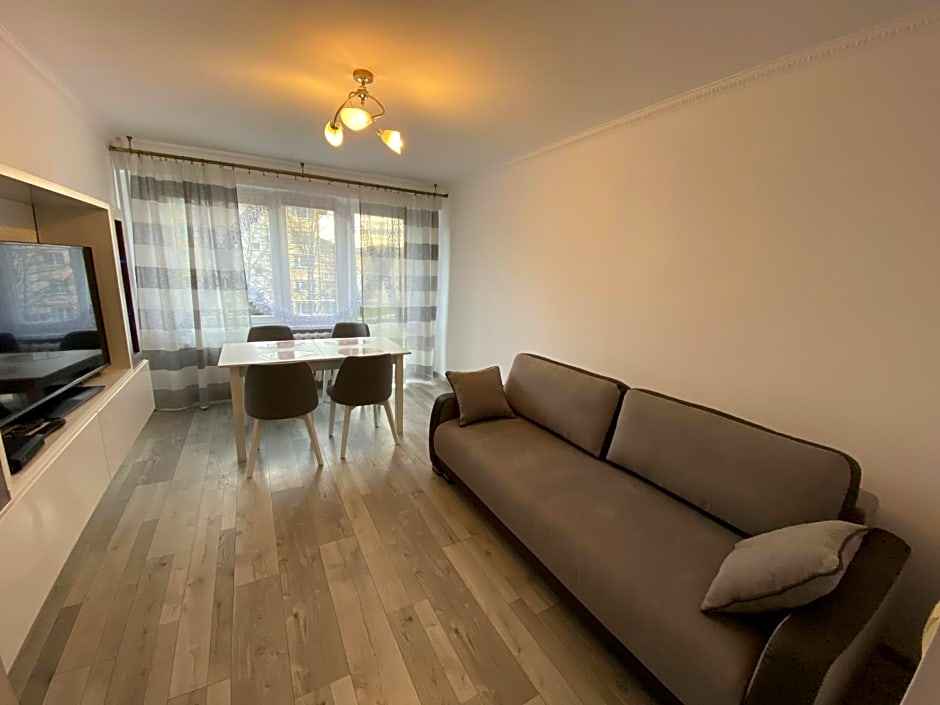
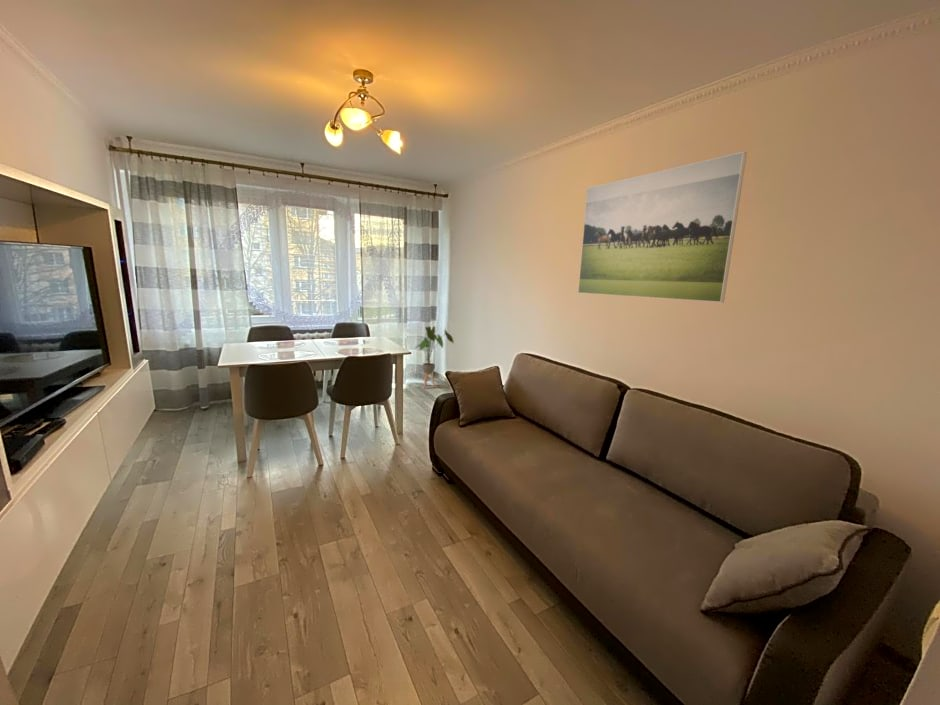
+ house plant [414,325,455,389]
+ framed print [577,151,748,303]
